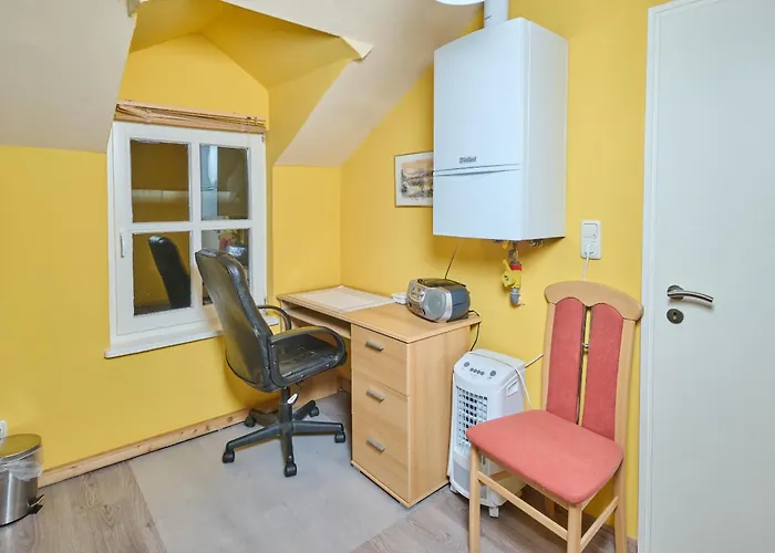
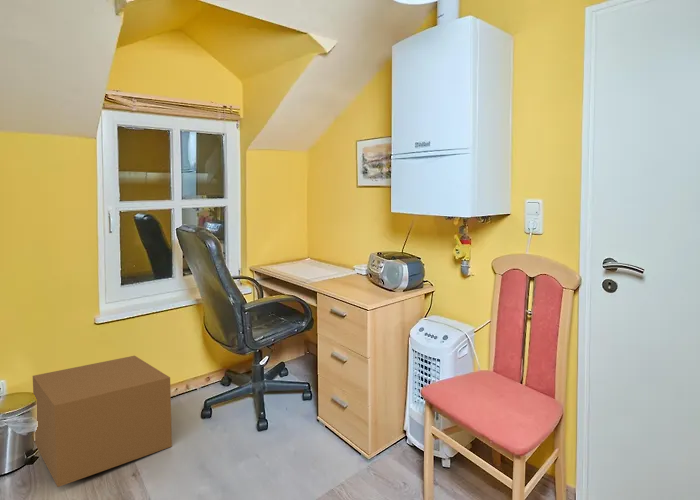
+ cardboard box [32,355,173,488]
